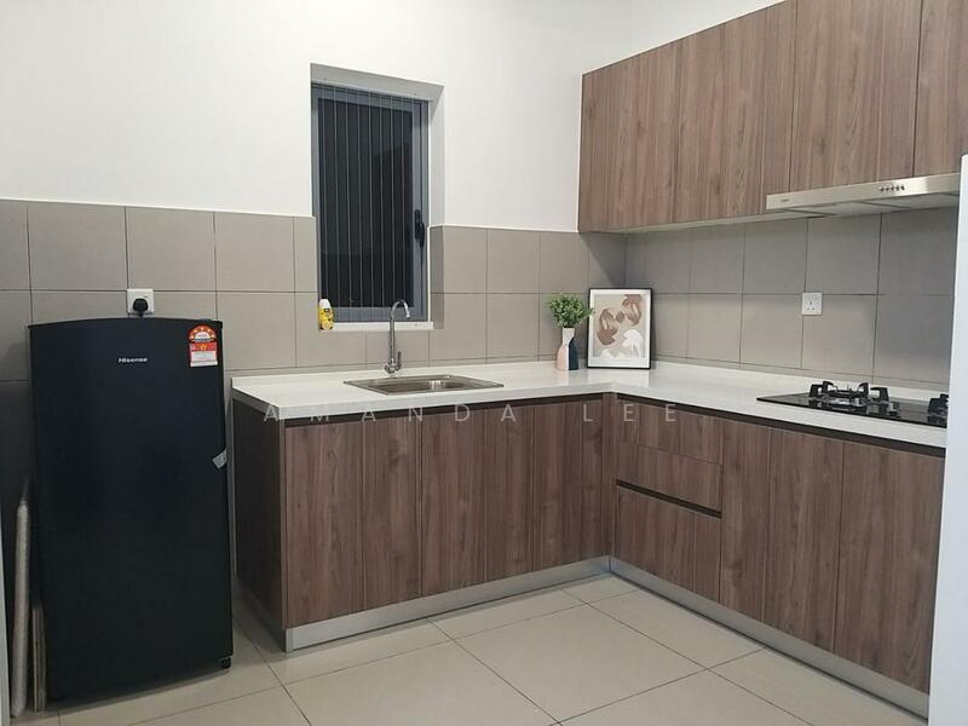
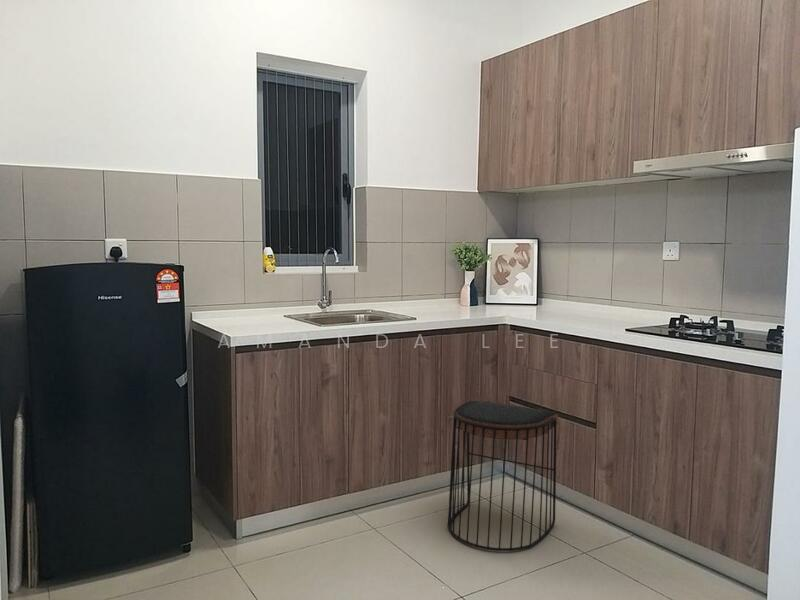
+ stool [446,400,559,552]
